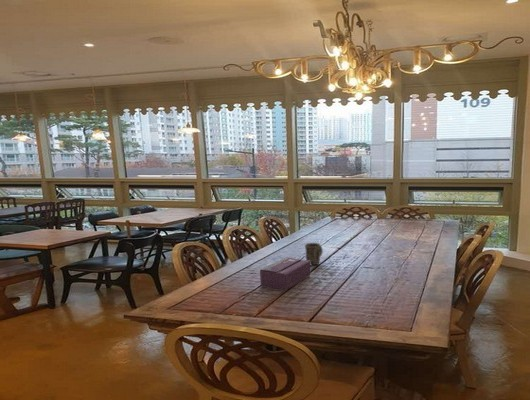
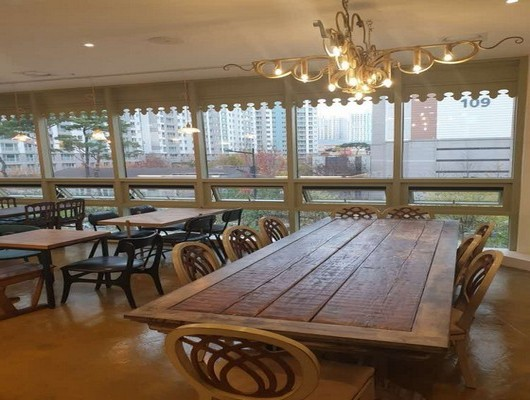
- tissue box [259,256,312,291]
- mug [304,242,324,266]
